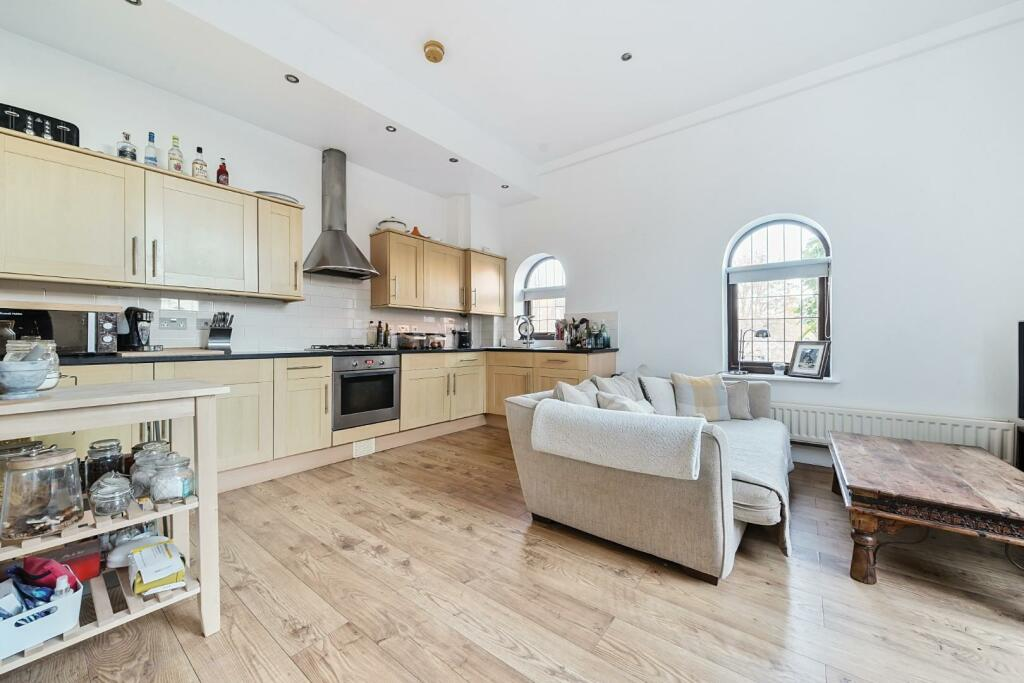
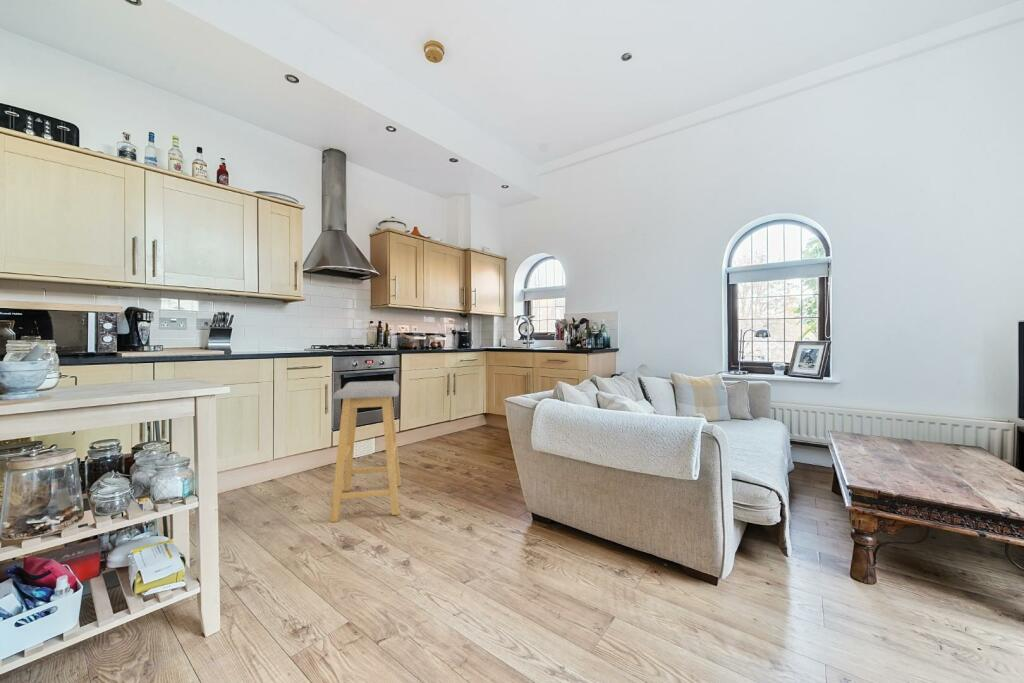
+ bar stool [329,380,402,523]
